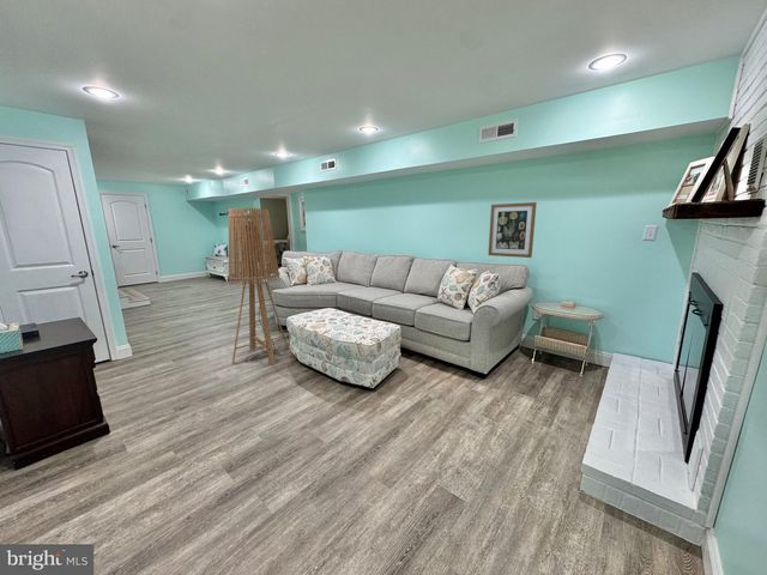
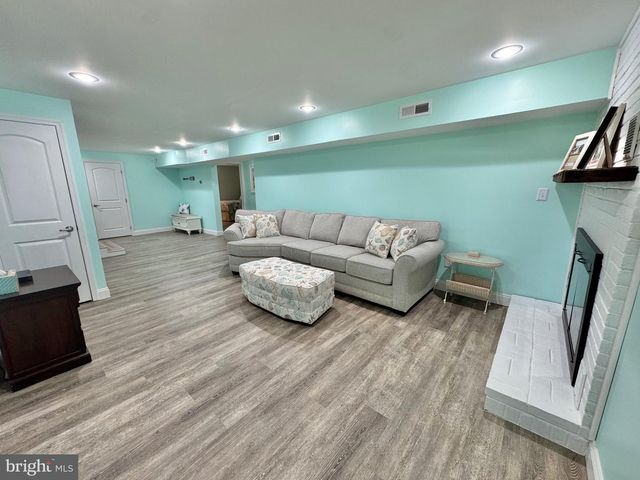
- wall art [487,201,538,259]
- floor lamp [227,207,290,367]
